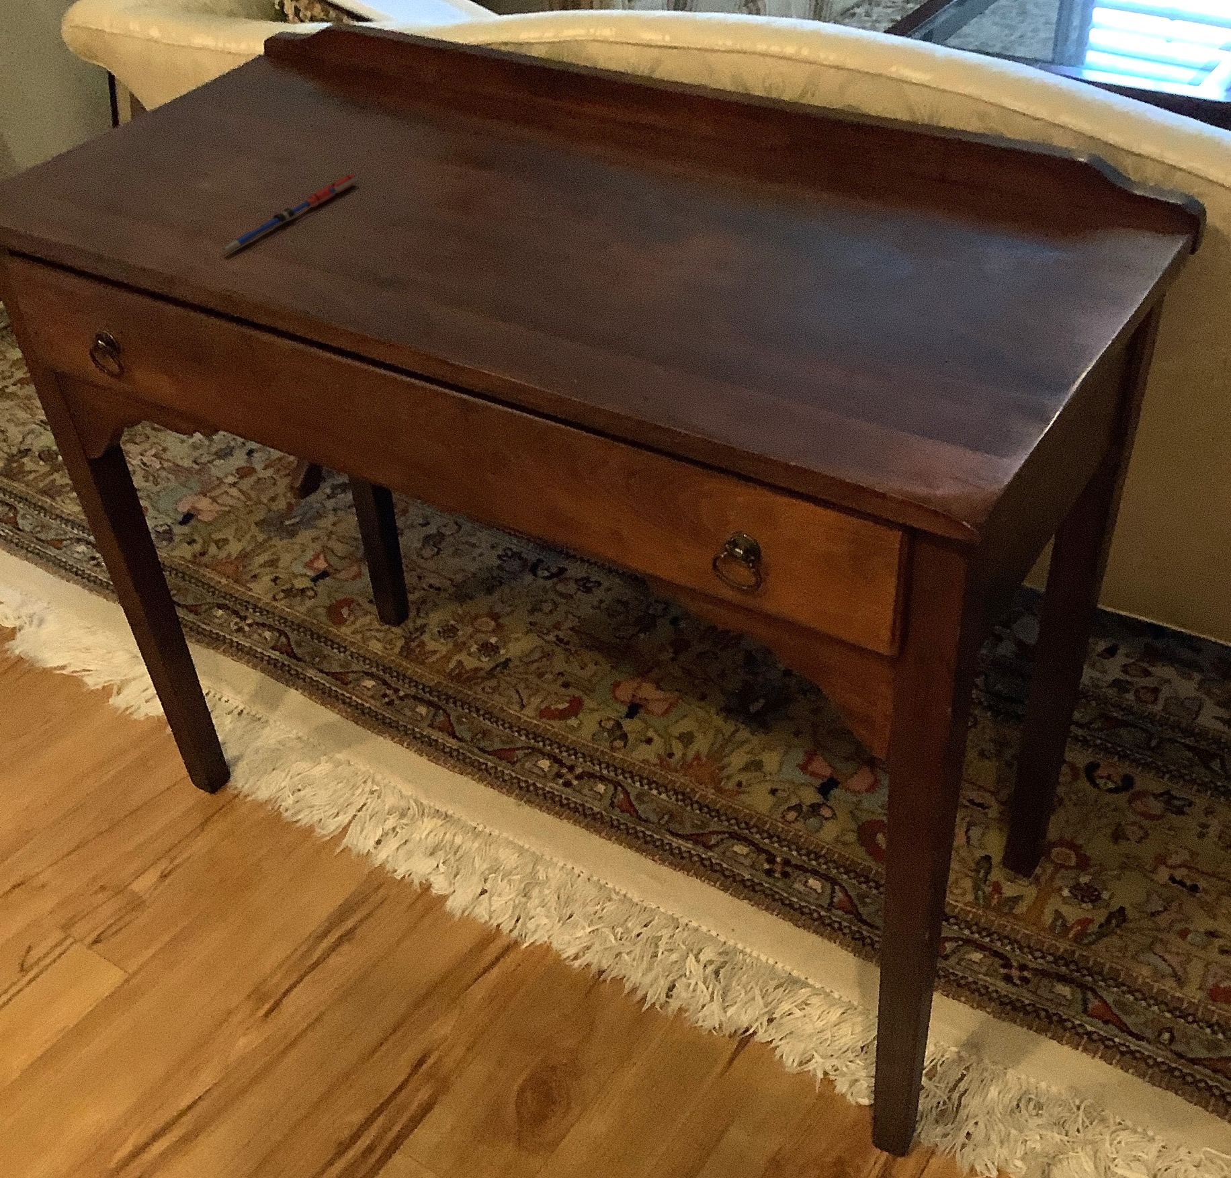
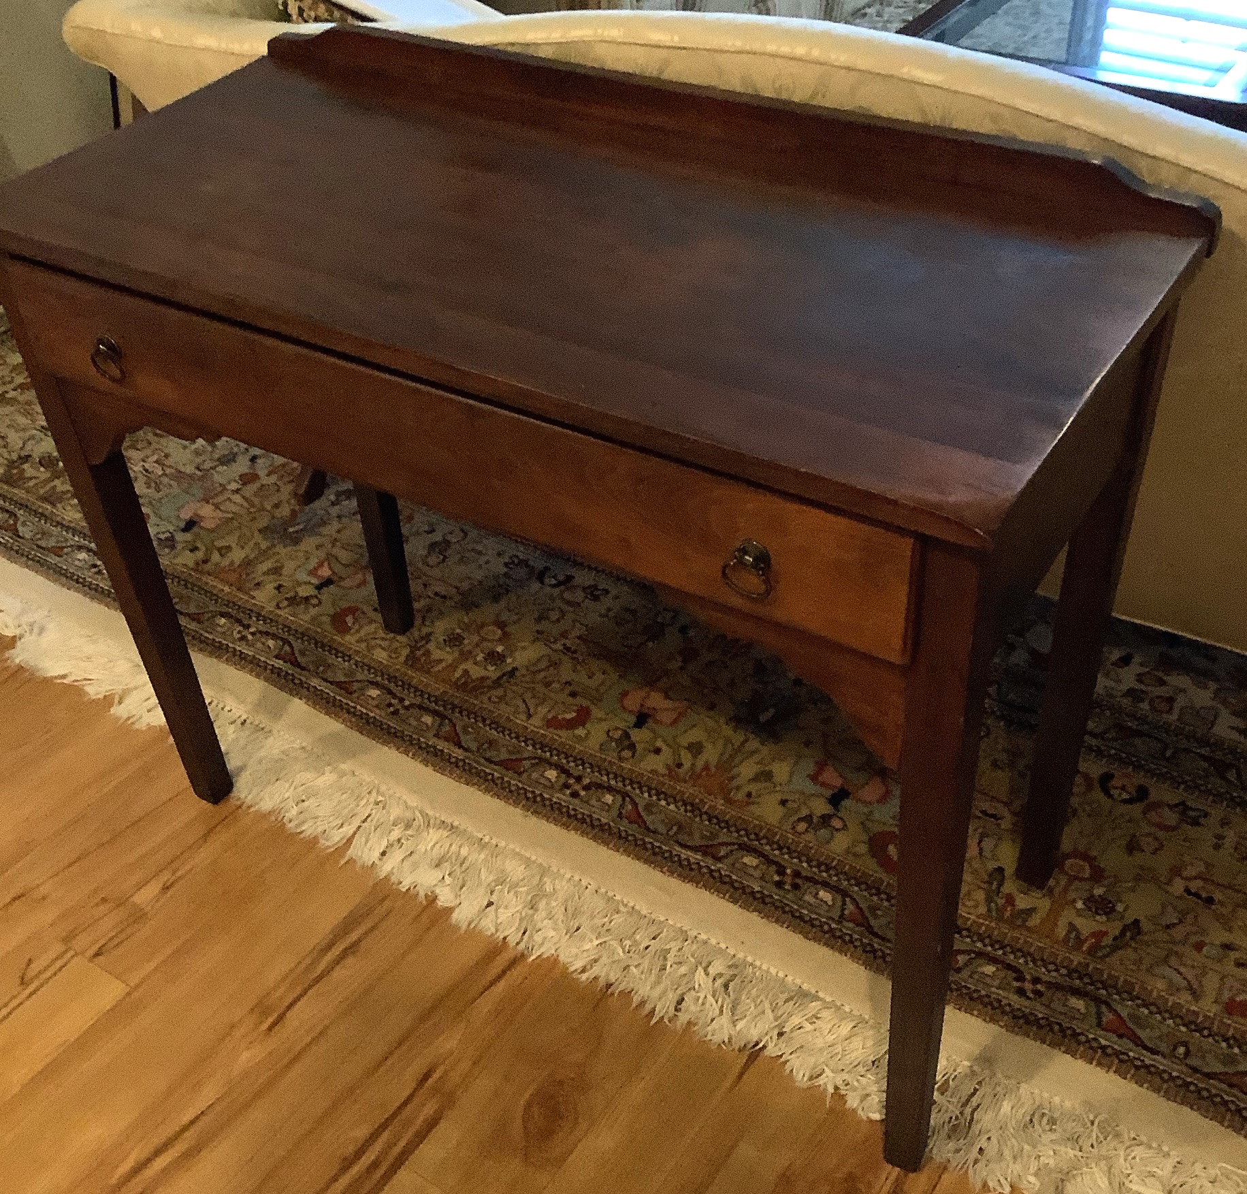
- pen [220,174,361,254]
